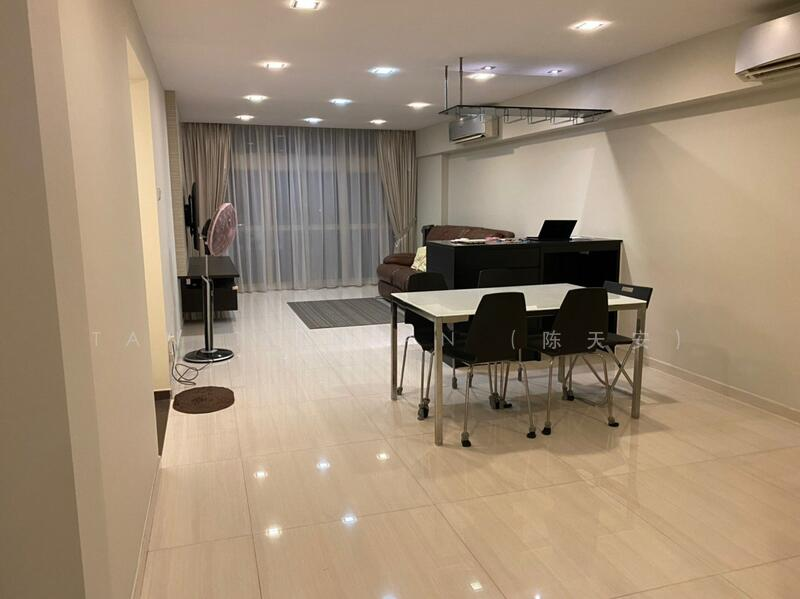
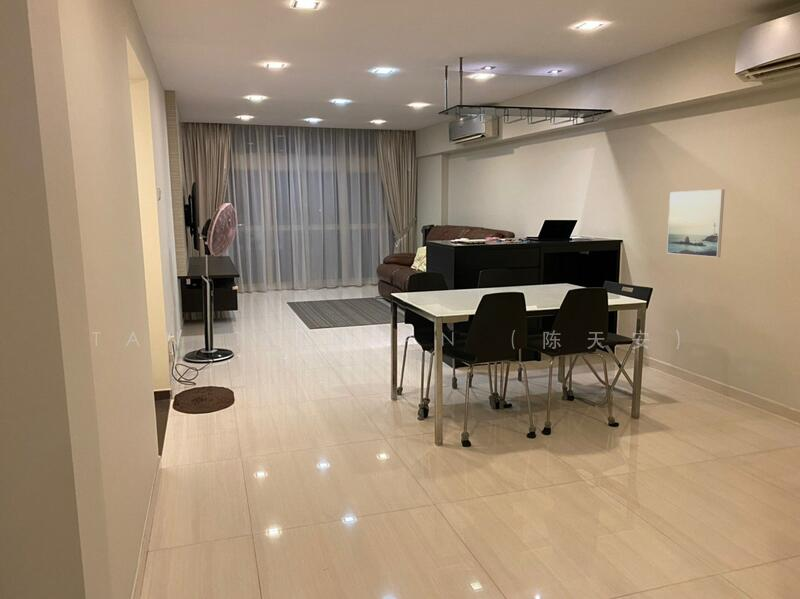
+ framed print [666,189,726,258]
